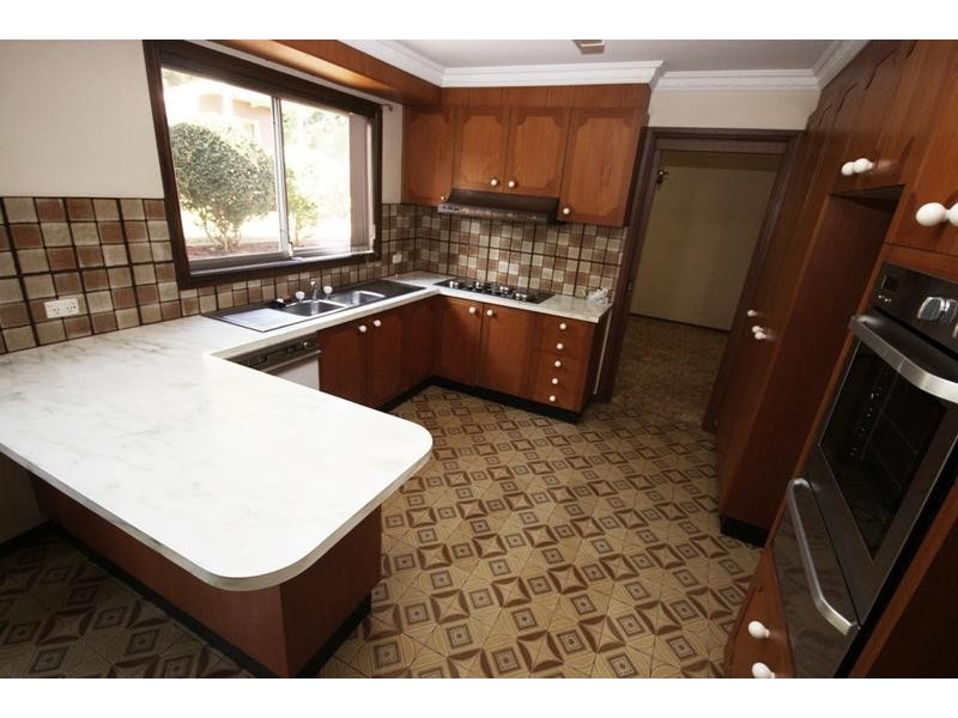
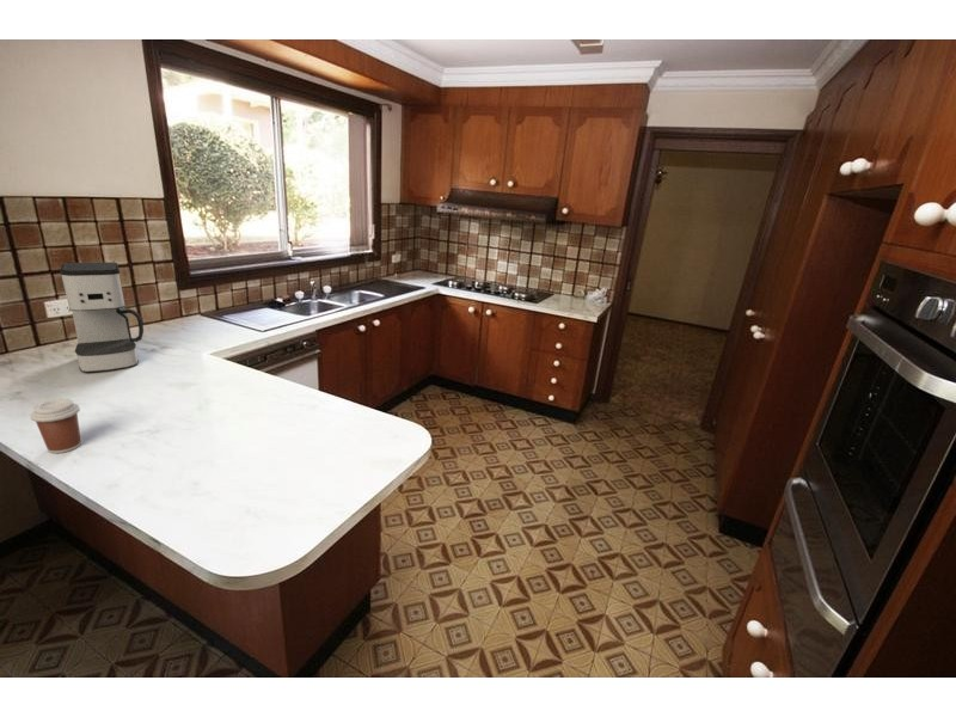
+ coffee maker [59,261,145,374]
+ coffee cup [29,398,82,454]
